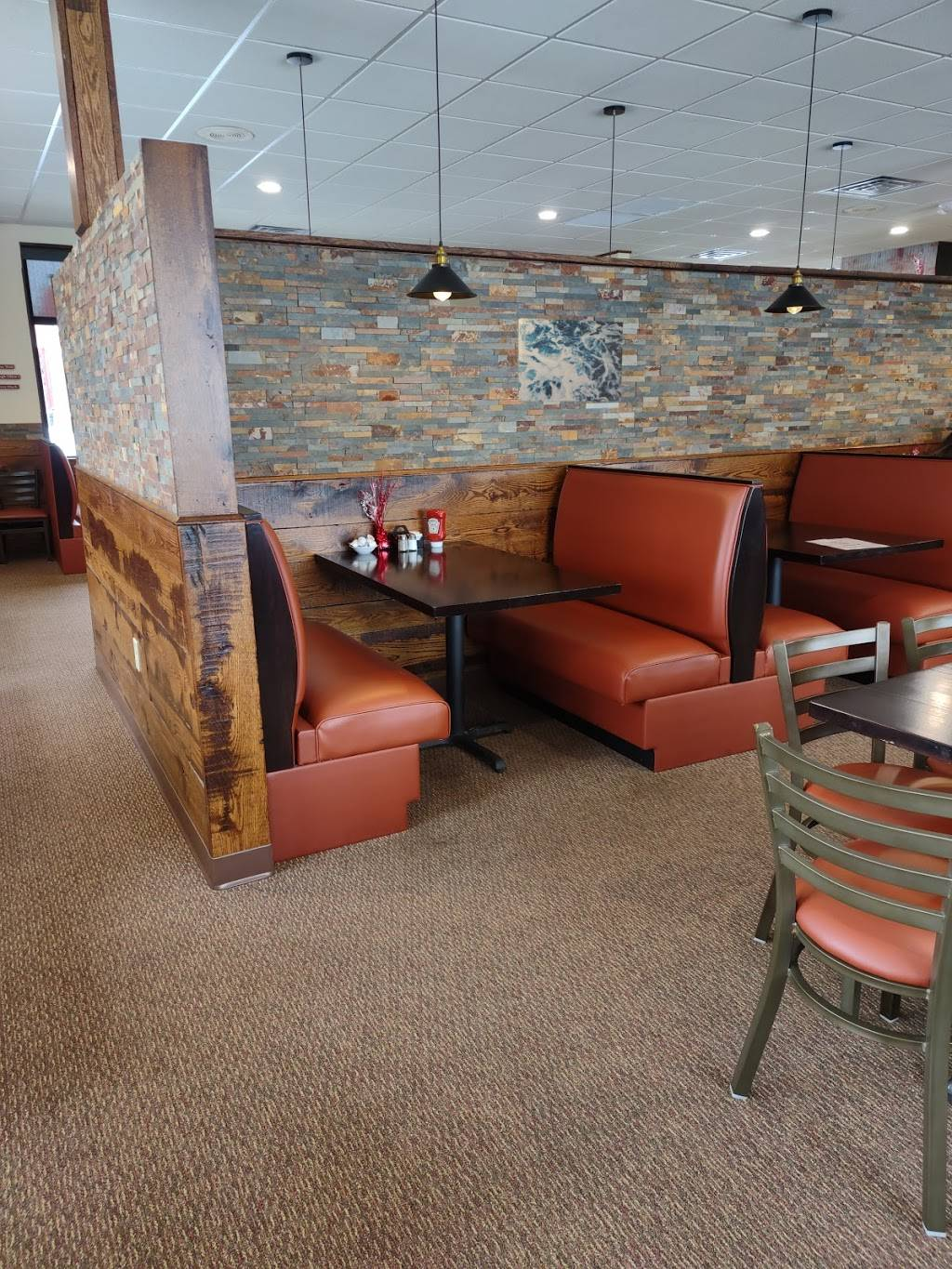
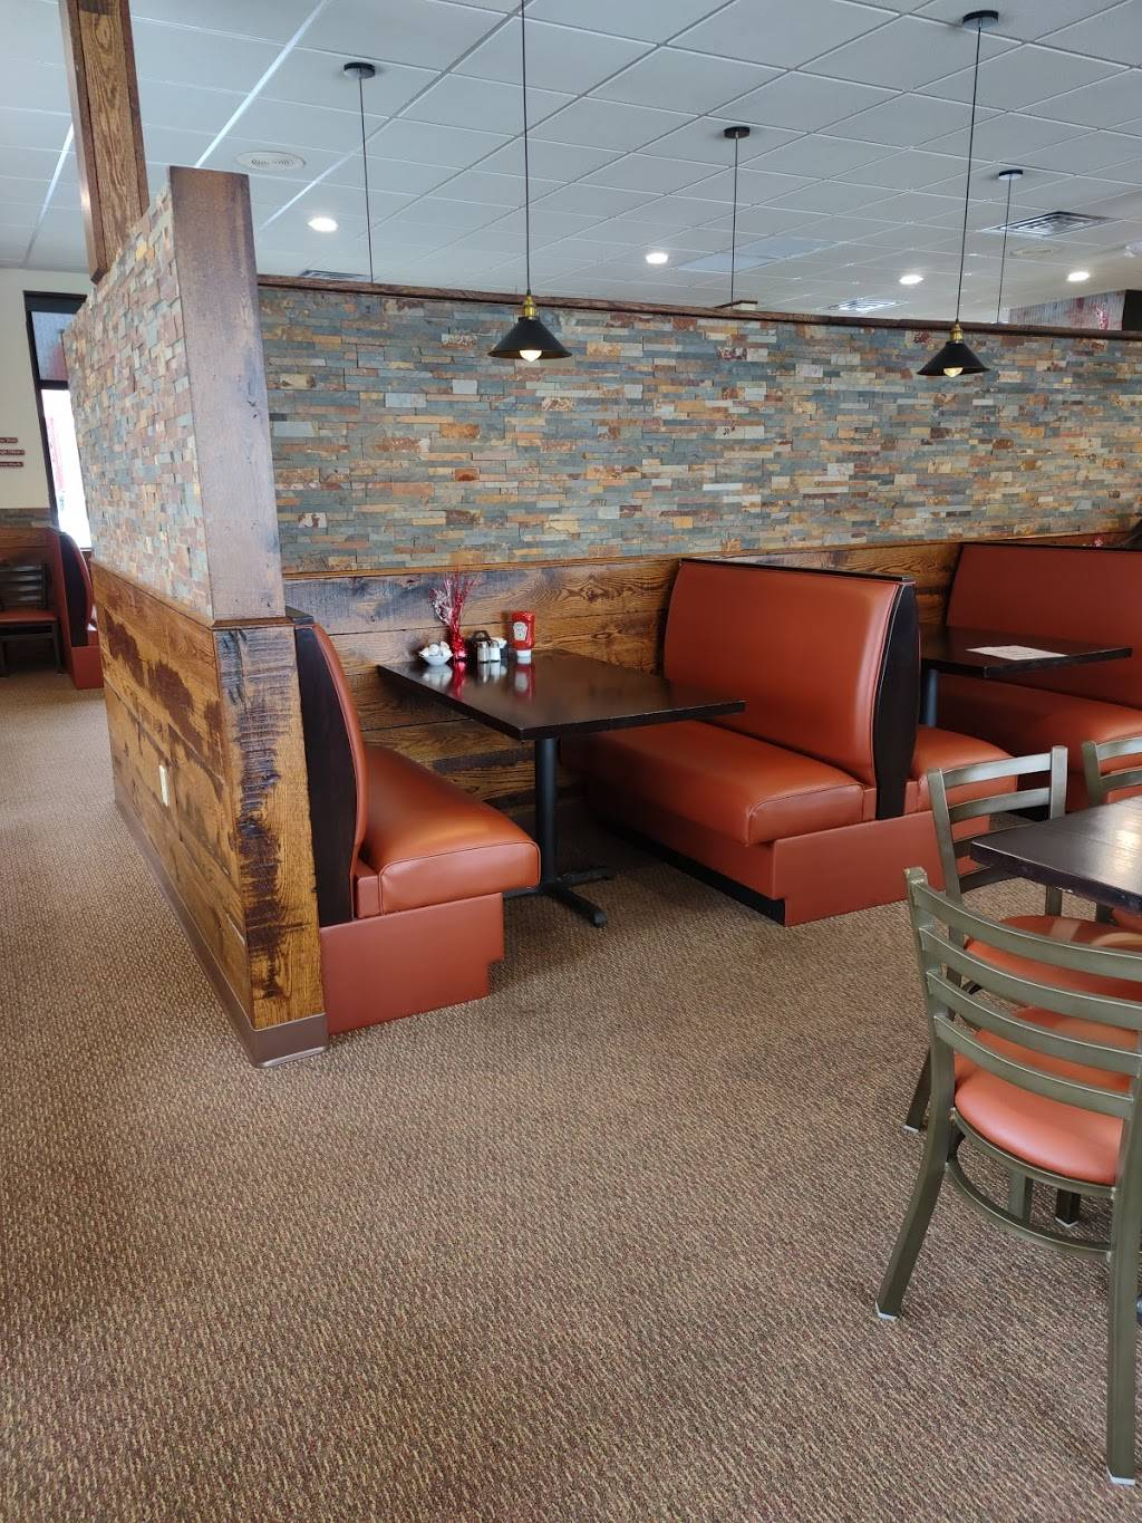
- wall art [518,317,624,403]
